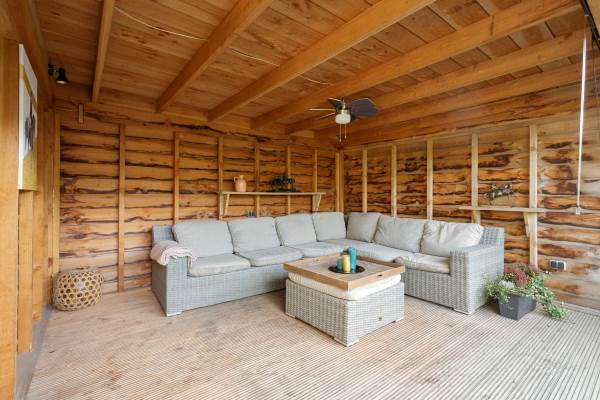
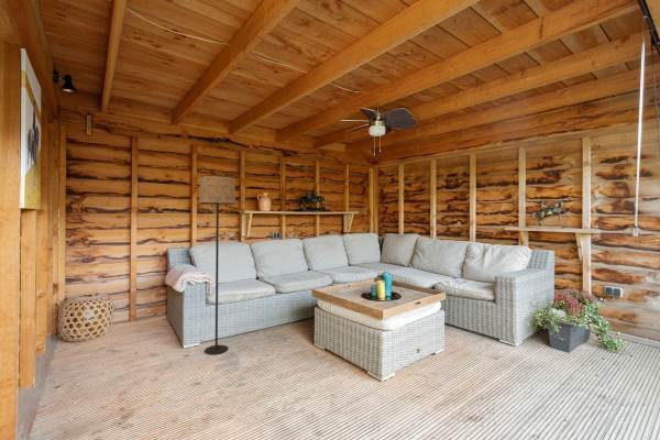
+ floor lamp [198,174,237,355]
